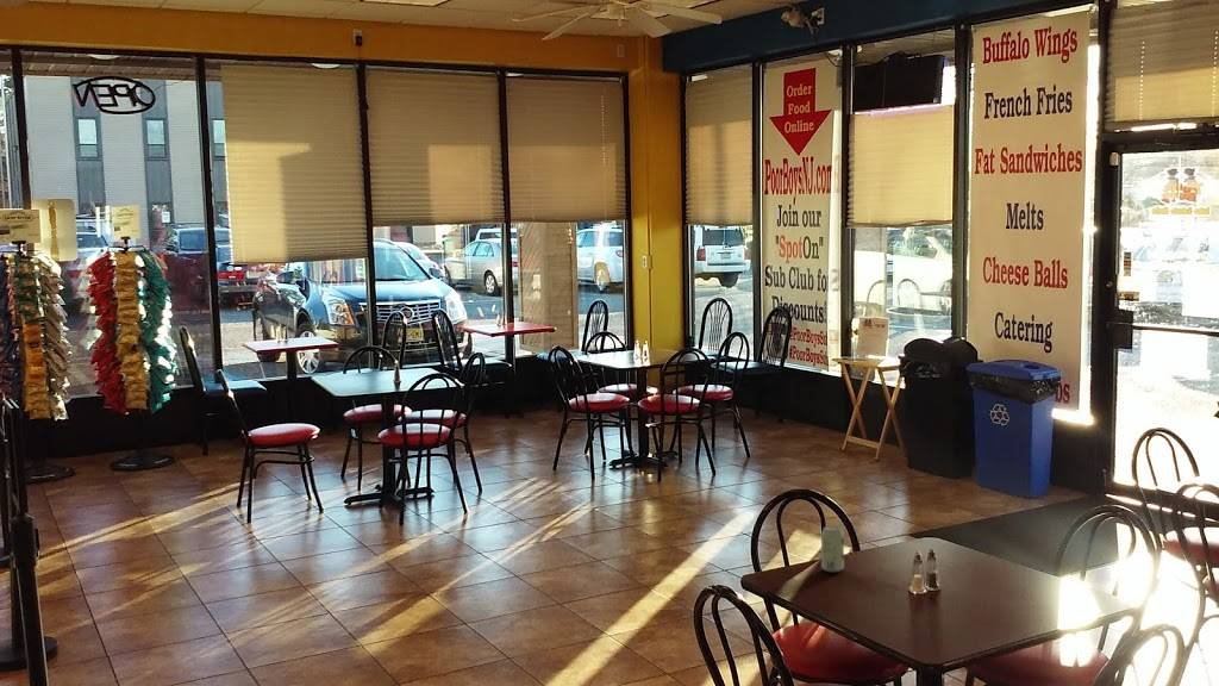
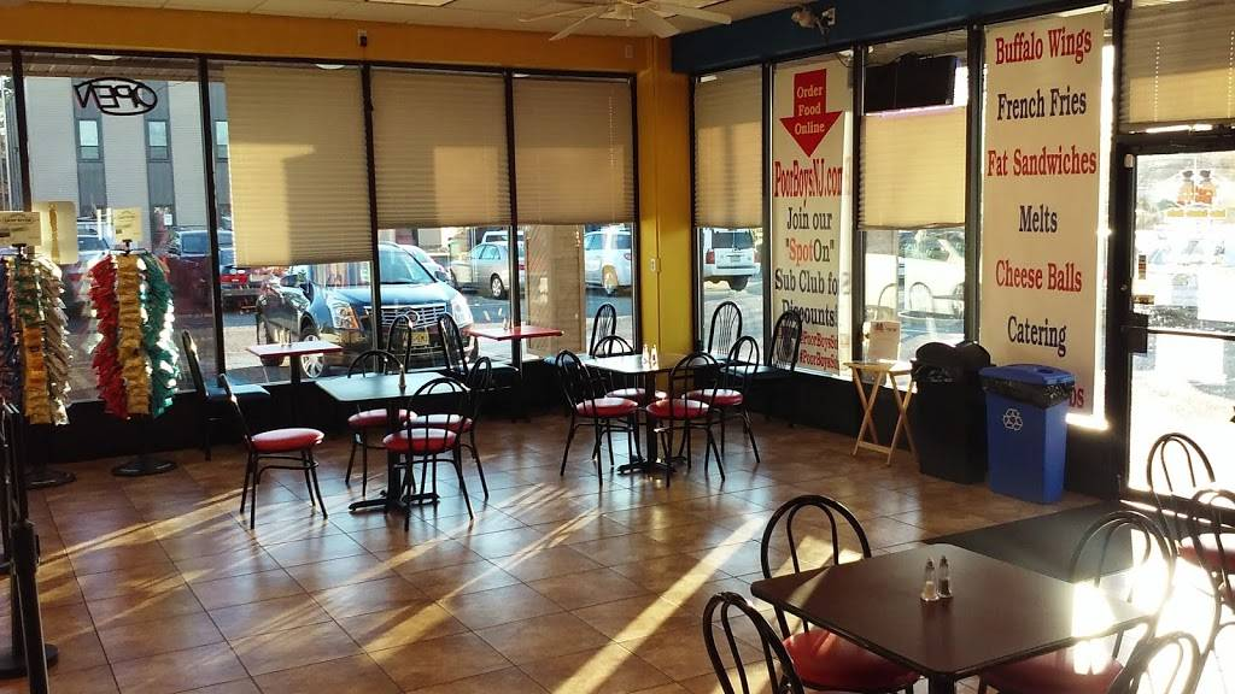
- beverage can [820,525,845,573]
